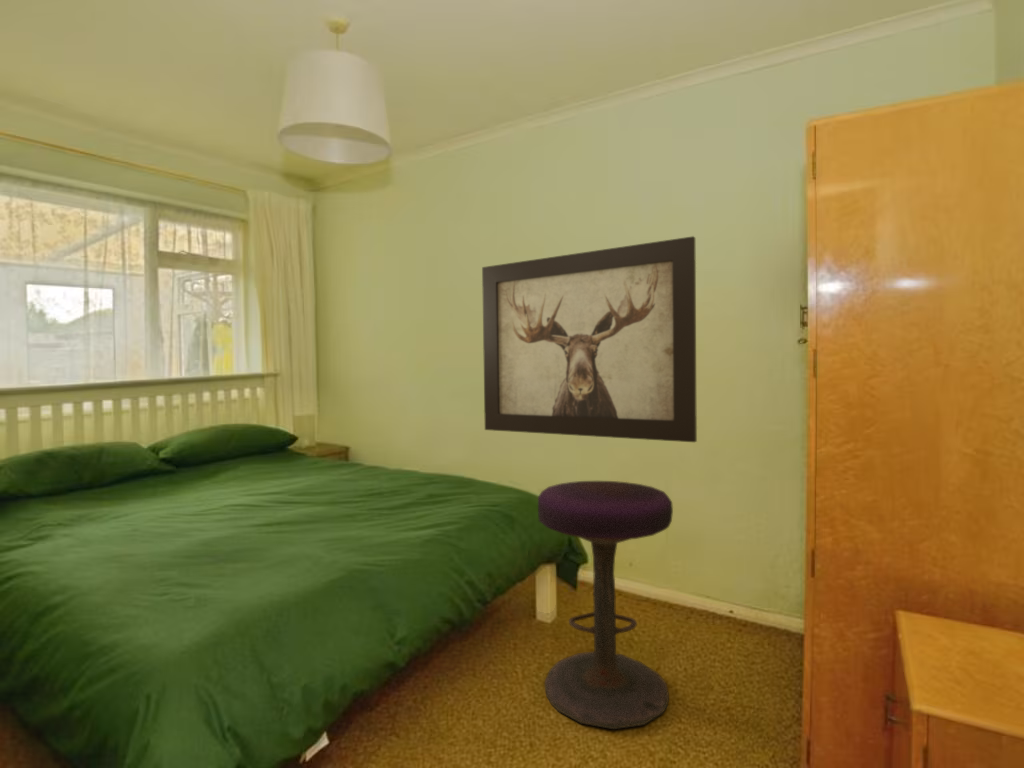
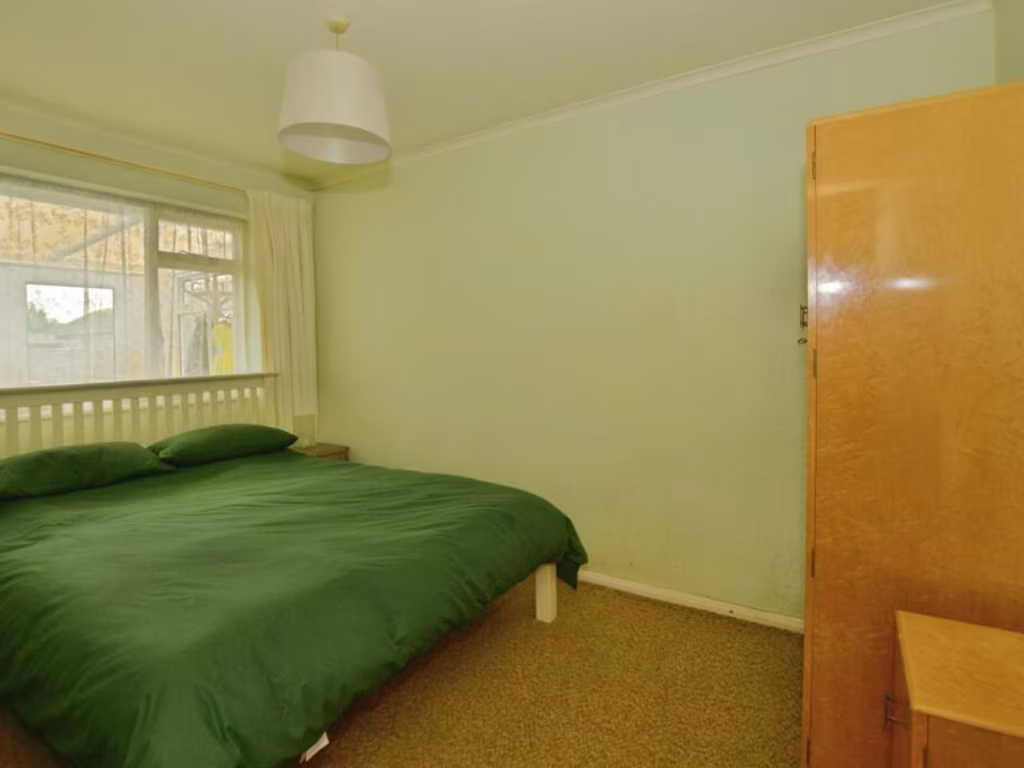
- wall art [481,235,698,443]
- stool [537,480,674,730]
